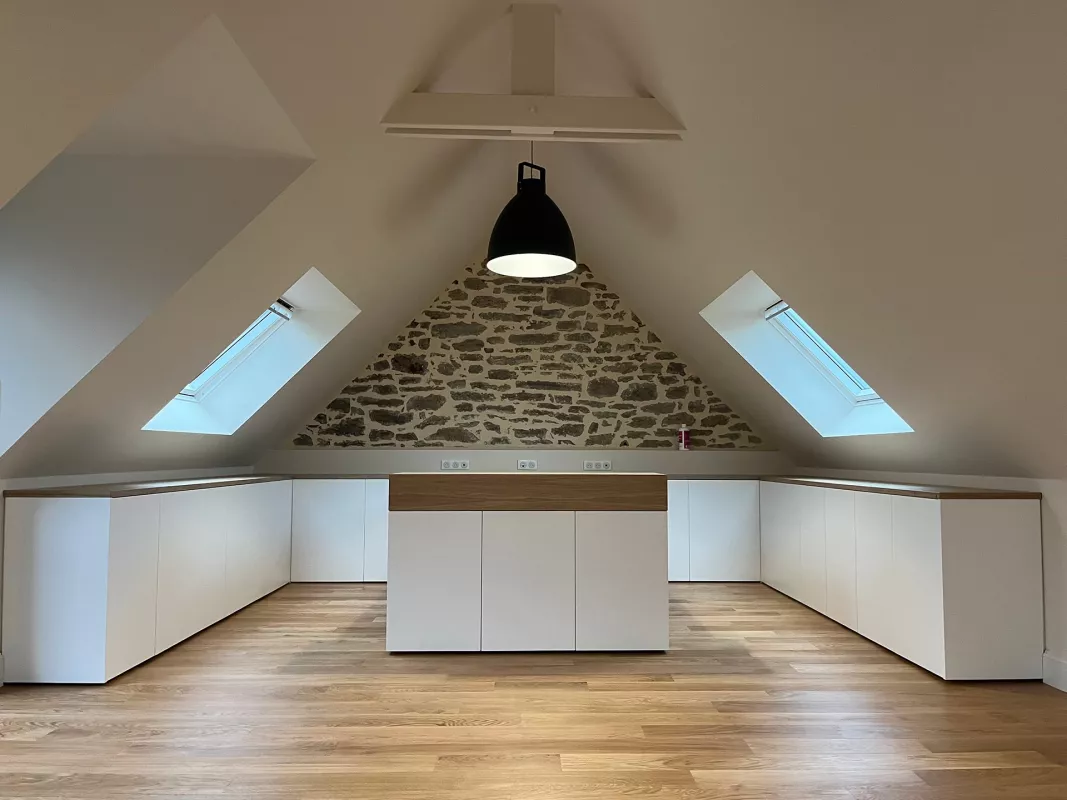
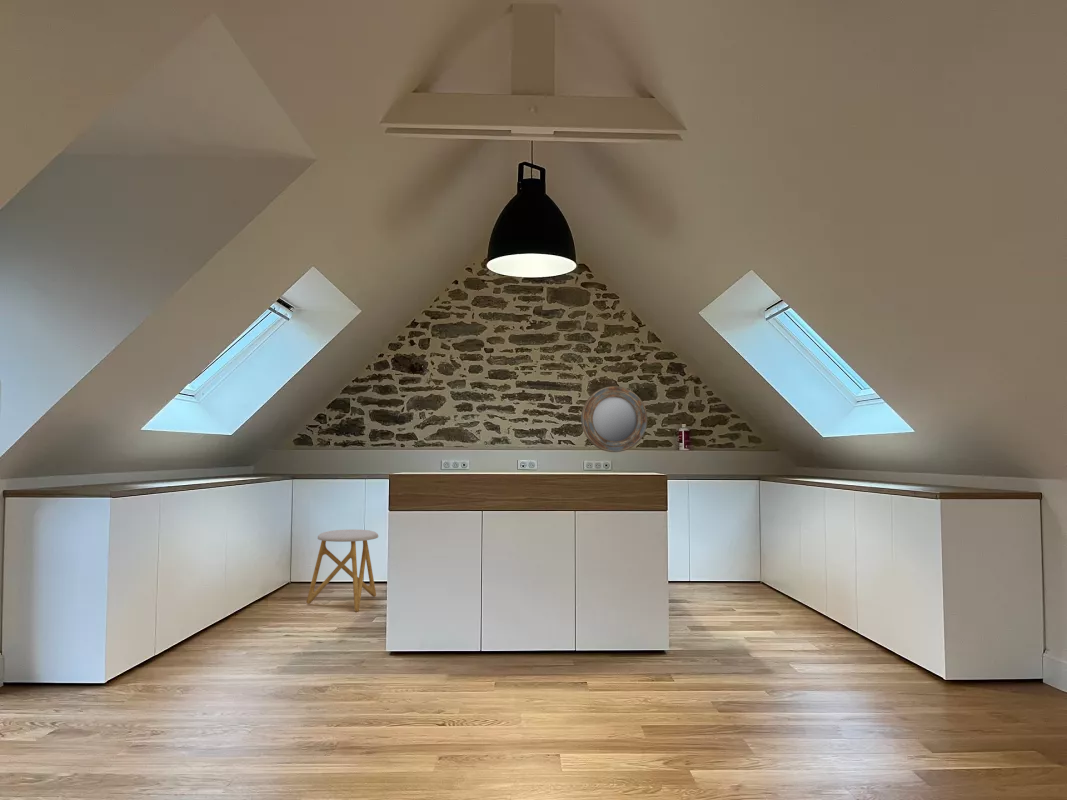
+ home mirror [580,385,648,453]
+ stool [306,528,379,613]
